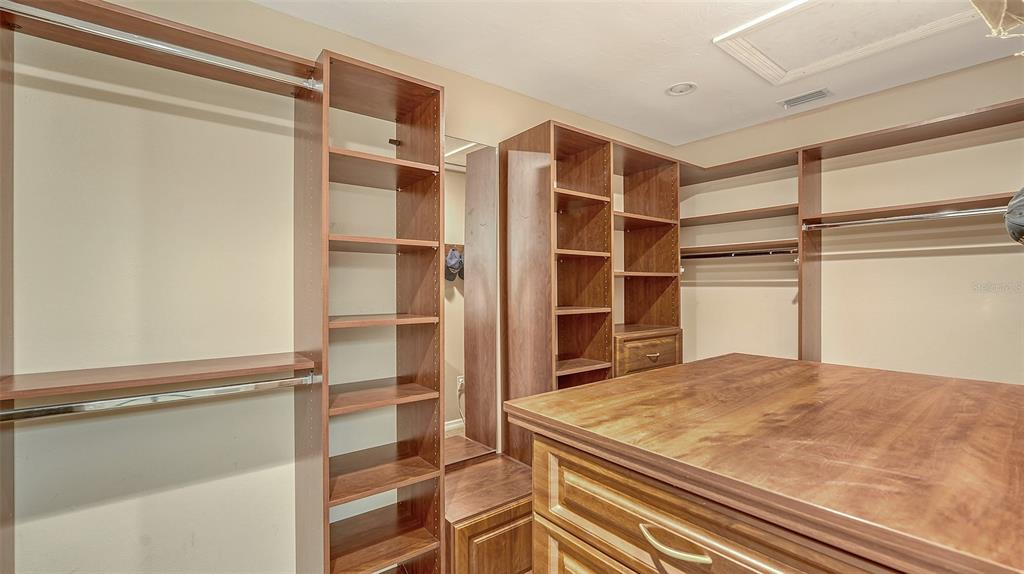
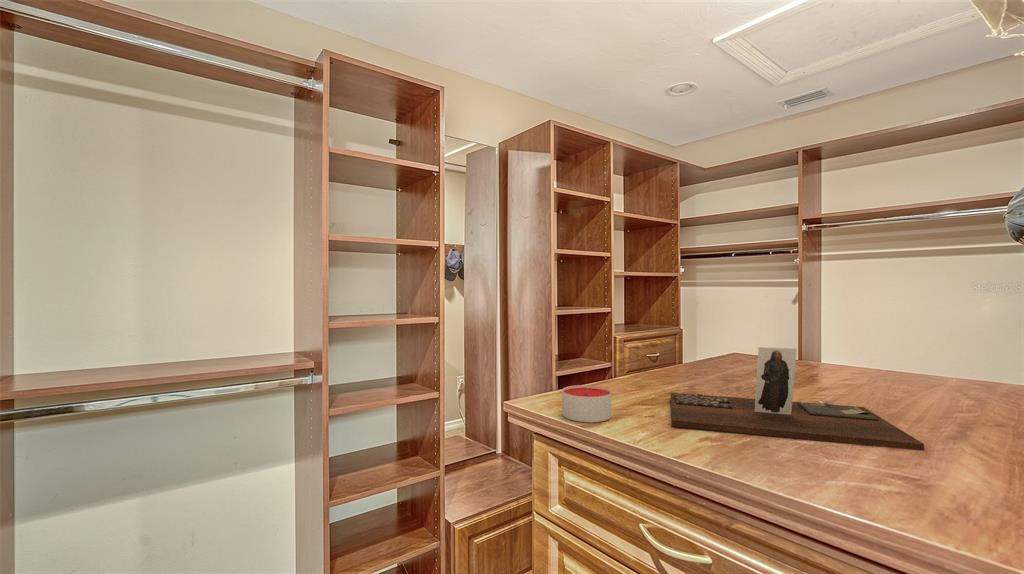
+ decorative tray [670,346,925,451]
+ candle [561,384,612,423]
